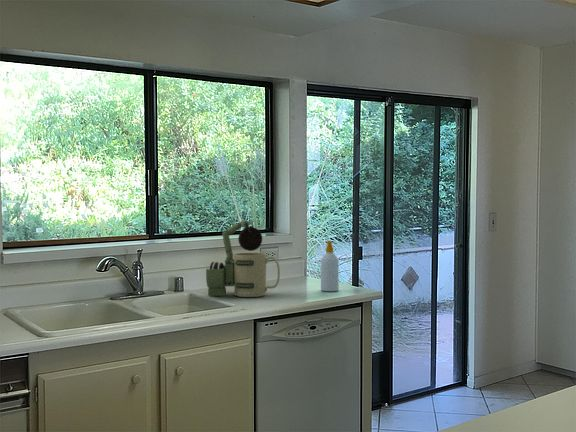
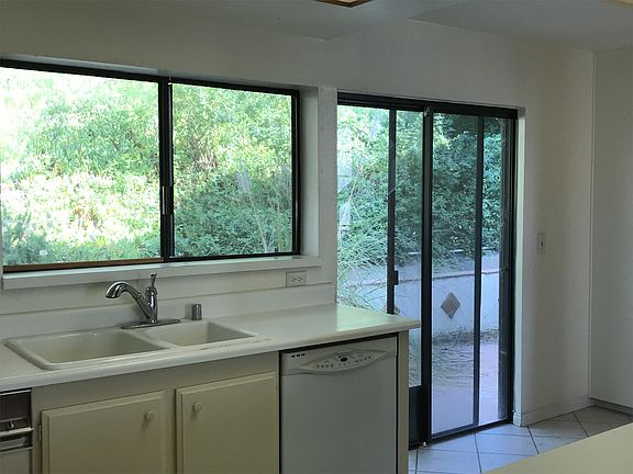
- cocoa [205,219,281,298]
- soap bottle [320,240,340,292]
